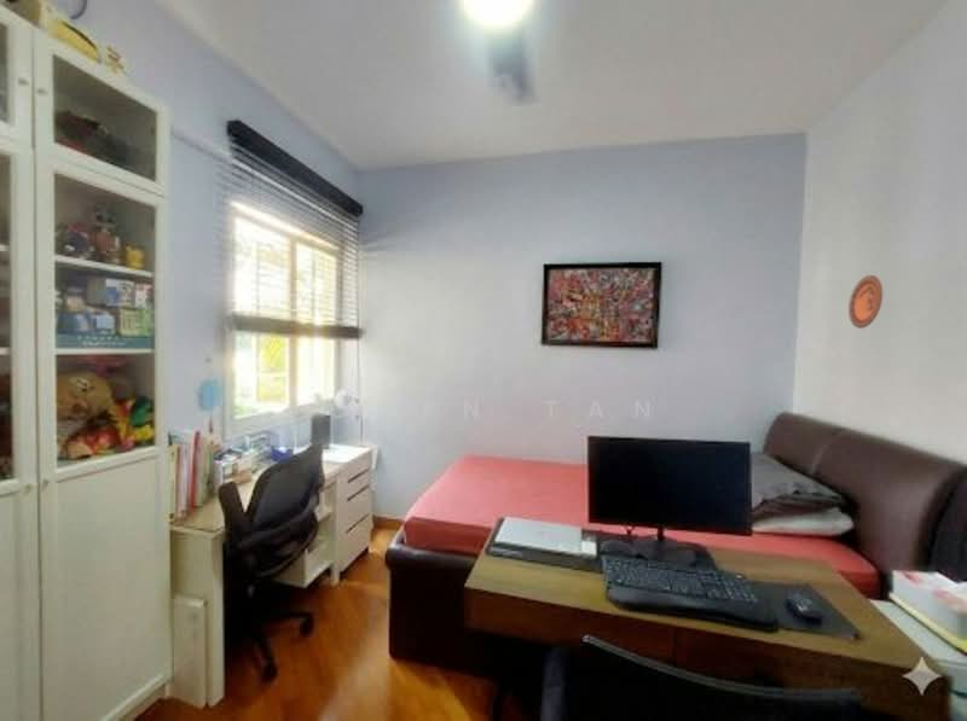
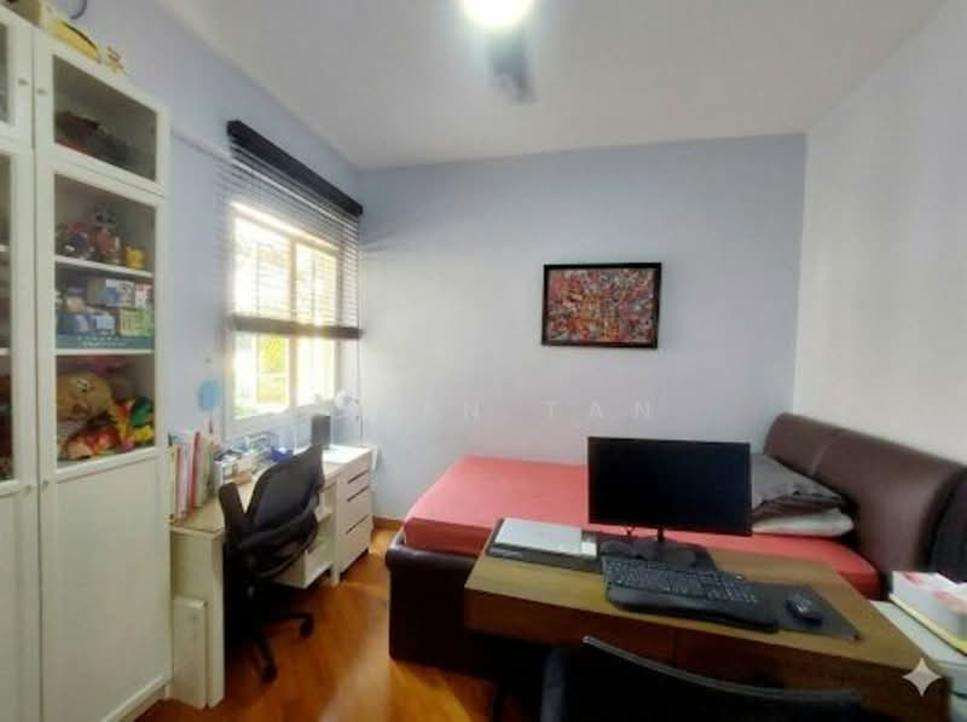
- decorative plate [847,274,884,330]
